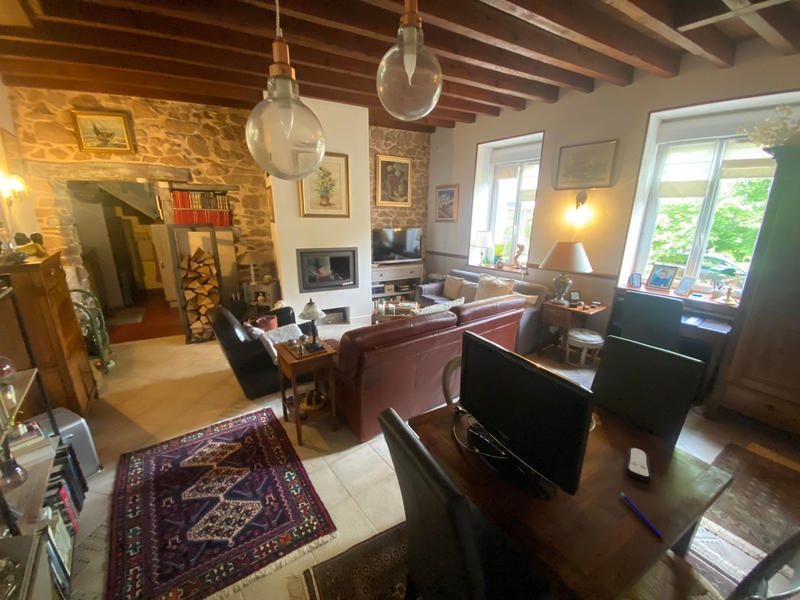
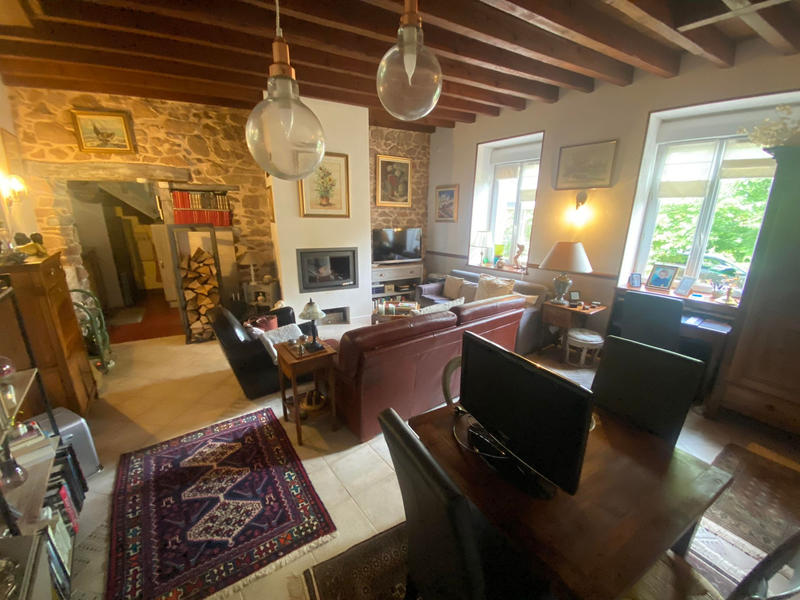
- remote control [624,446,653,483]
- pen [619,491,664,539]
